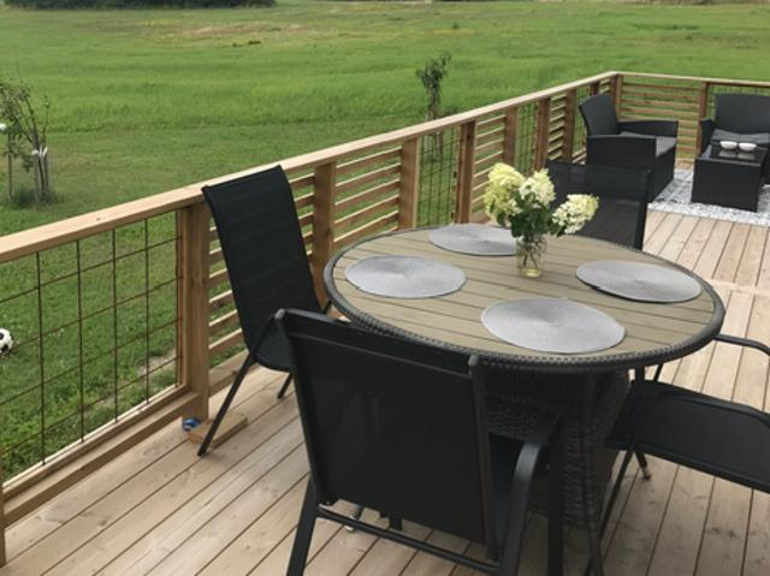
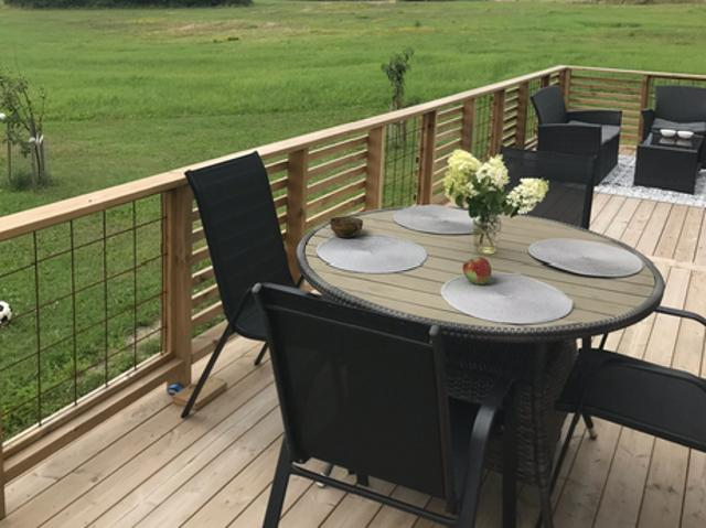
+ fruit [461,256,492,285]
+ cup [329,216,364,239]
